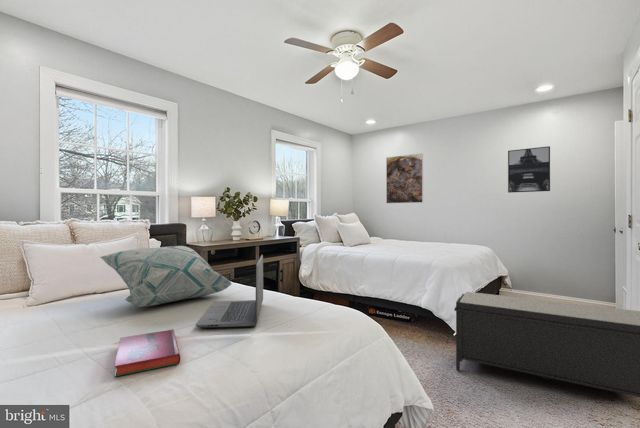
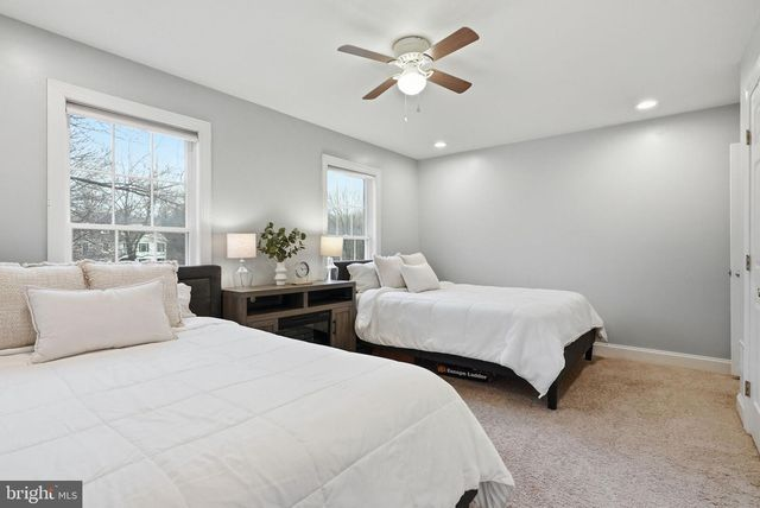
- hardback book [113,328,181,377]
- bench [453,291,640,398]
- decorative pillow [99,245,233,308]
- laptop [195,254,264,329]
- wall art [507,145,551,194]
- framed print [385,152,424,204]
